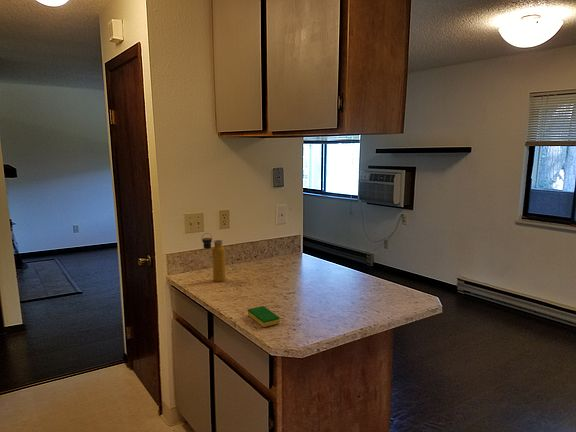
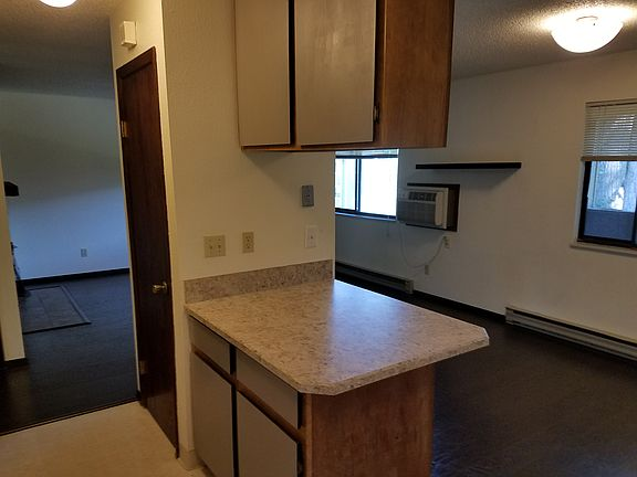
- dish sponge [247,305,281,328]
- water bottle [201,232,227,283]
